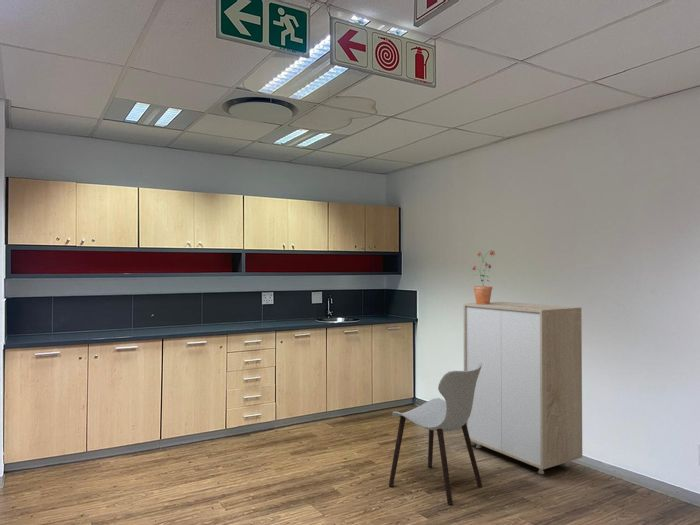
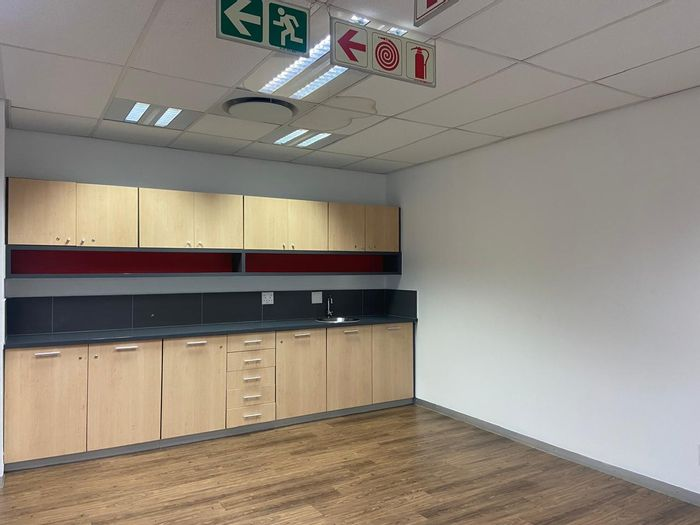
- storage cabinet [462,301,583,475]
- chair [388,363,483,506]
- potted plant [472,249,496,304]
